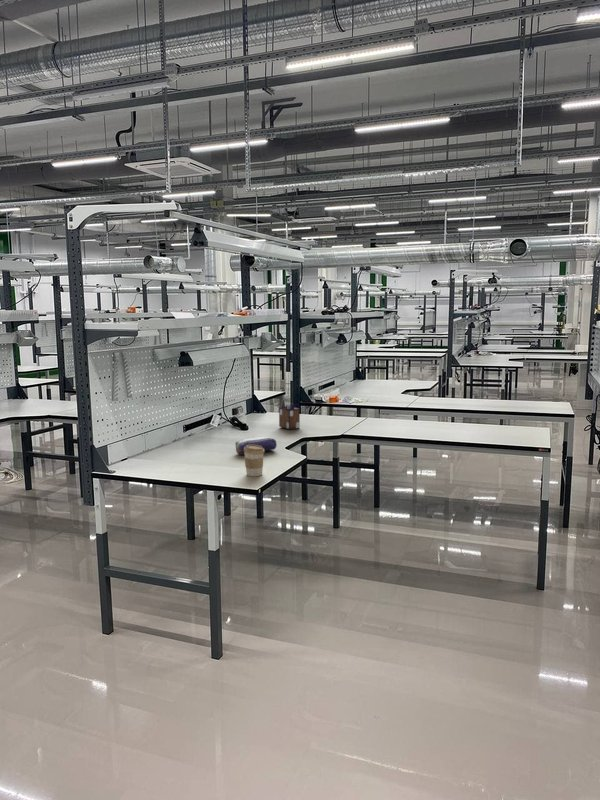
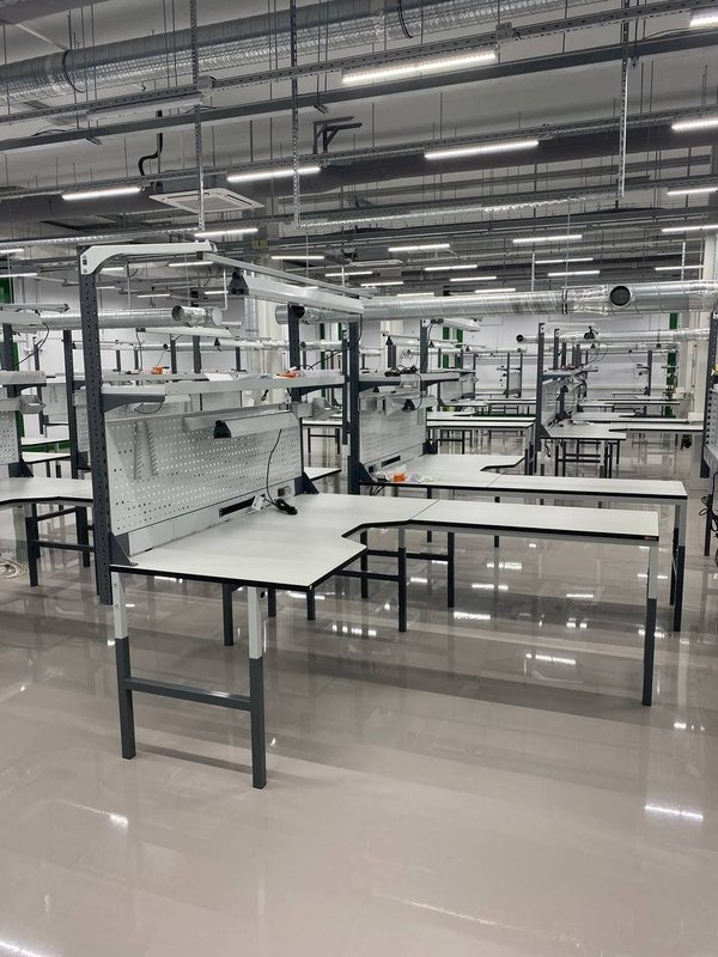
- coffee cup [243,445,266,477]
- desk organizer [278,399,301,431]
- pencil case [234,435,278,456]
